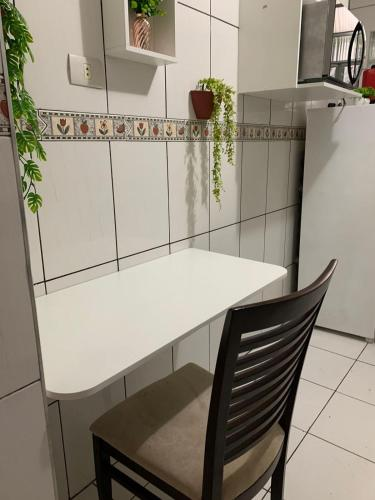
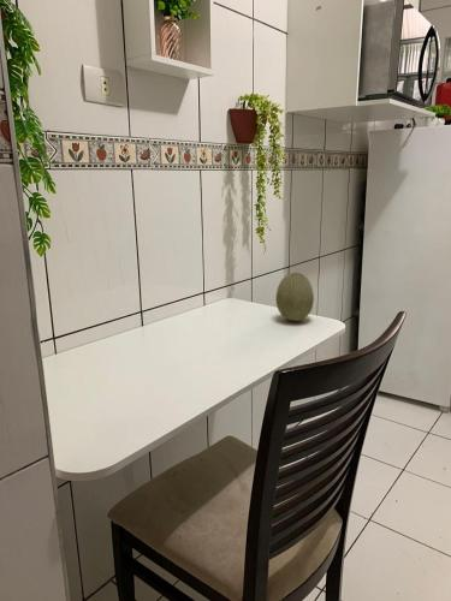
+ fruit [275,272,315,322]
